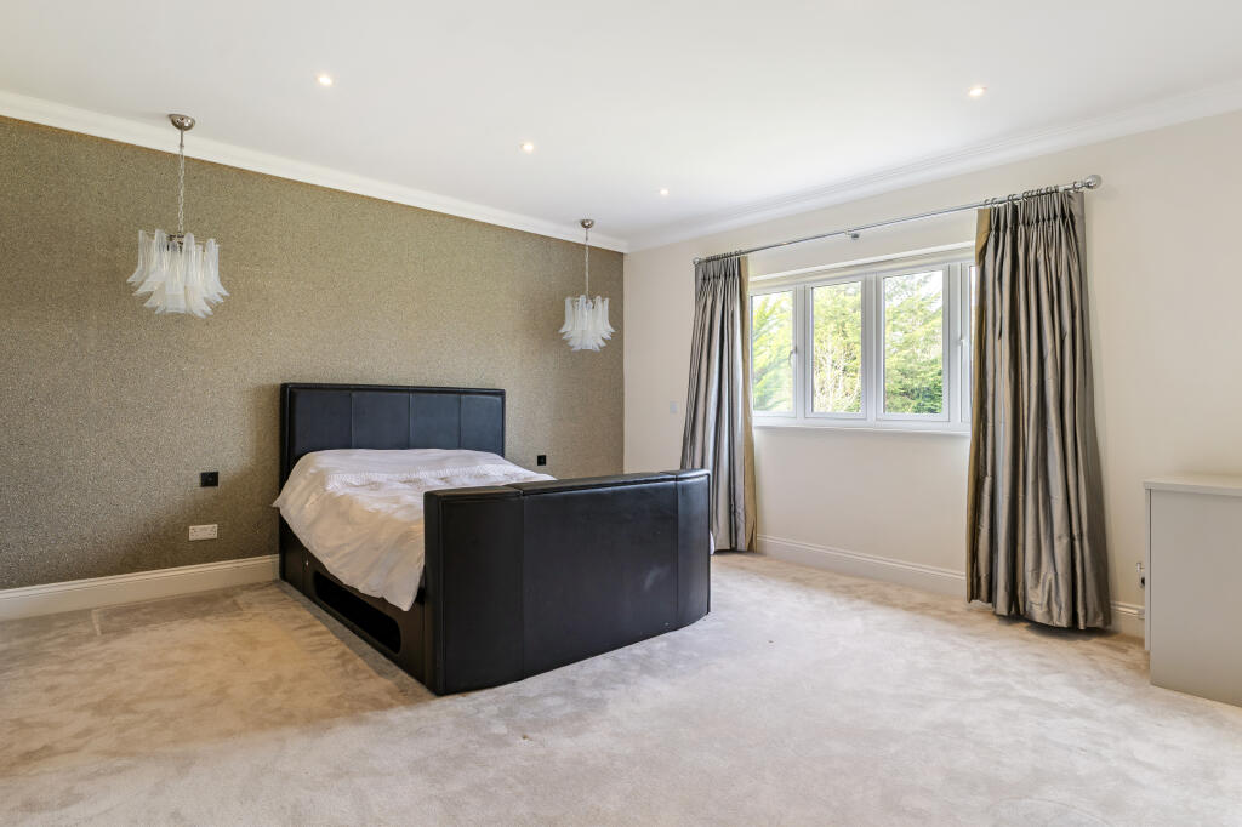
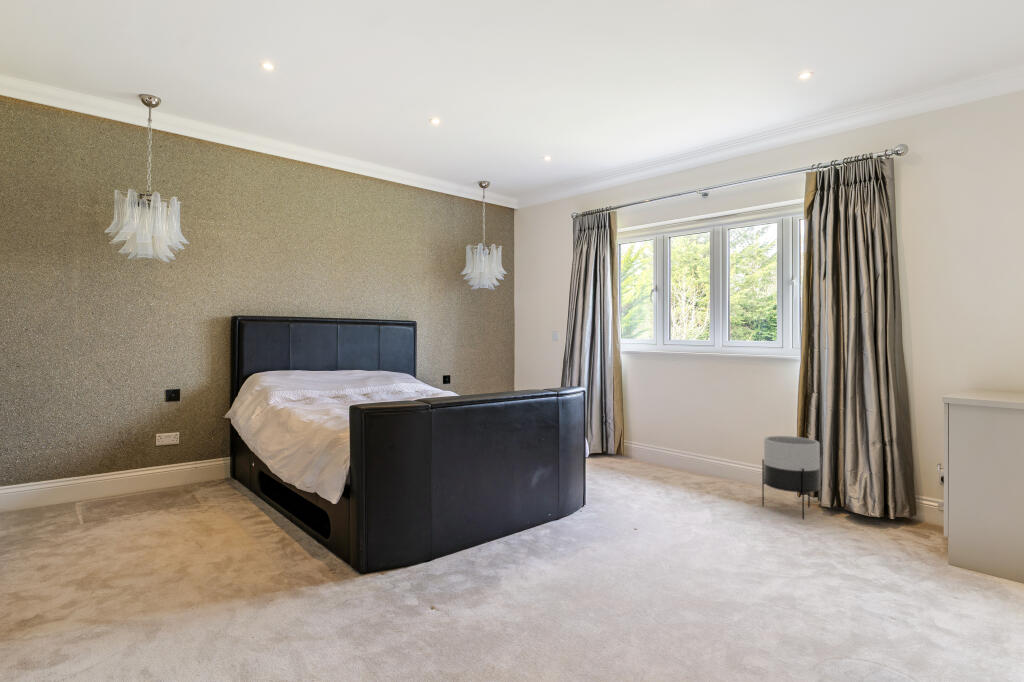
+ planter [761,435,821,520]
